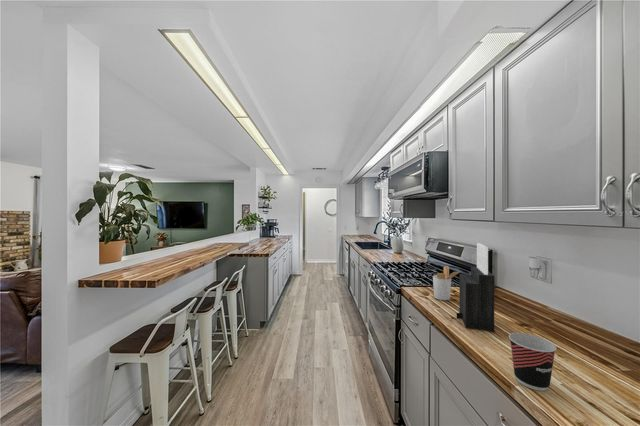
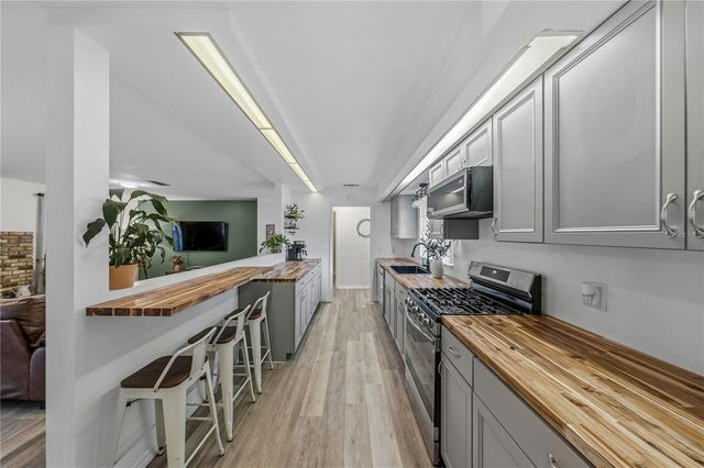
- cup [508,332,557,392]
- utensil holder [432,265,462,301]
- knife block [456,242,495,333]
